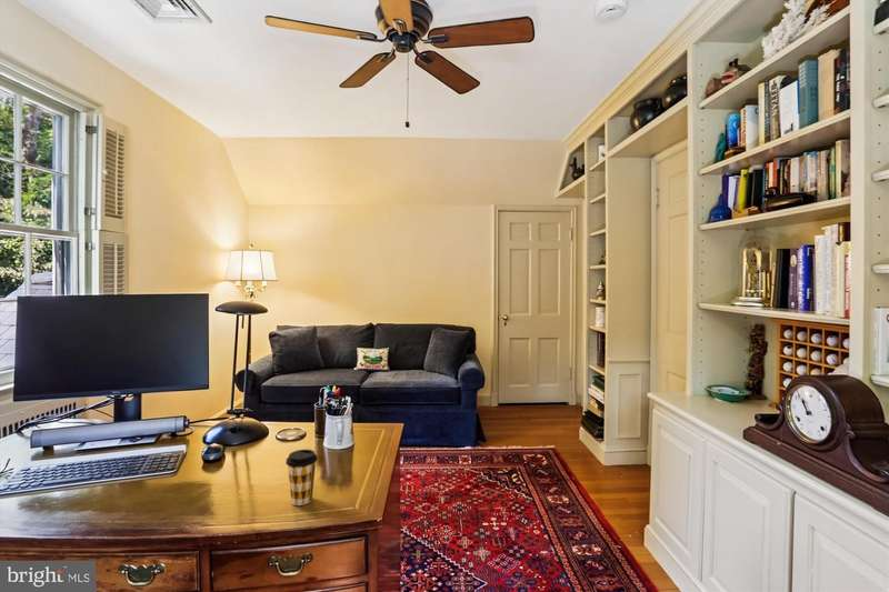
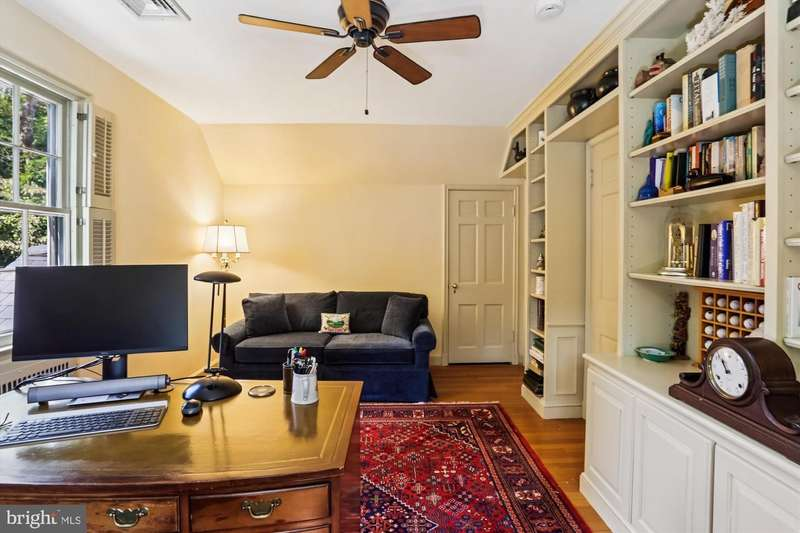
- coffee cup [284,449,319,506]
